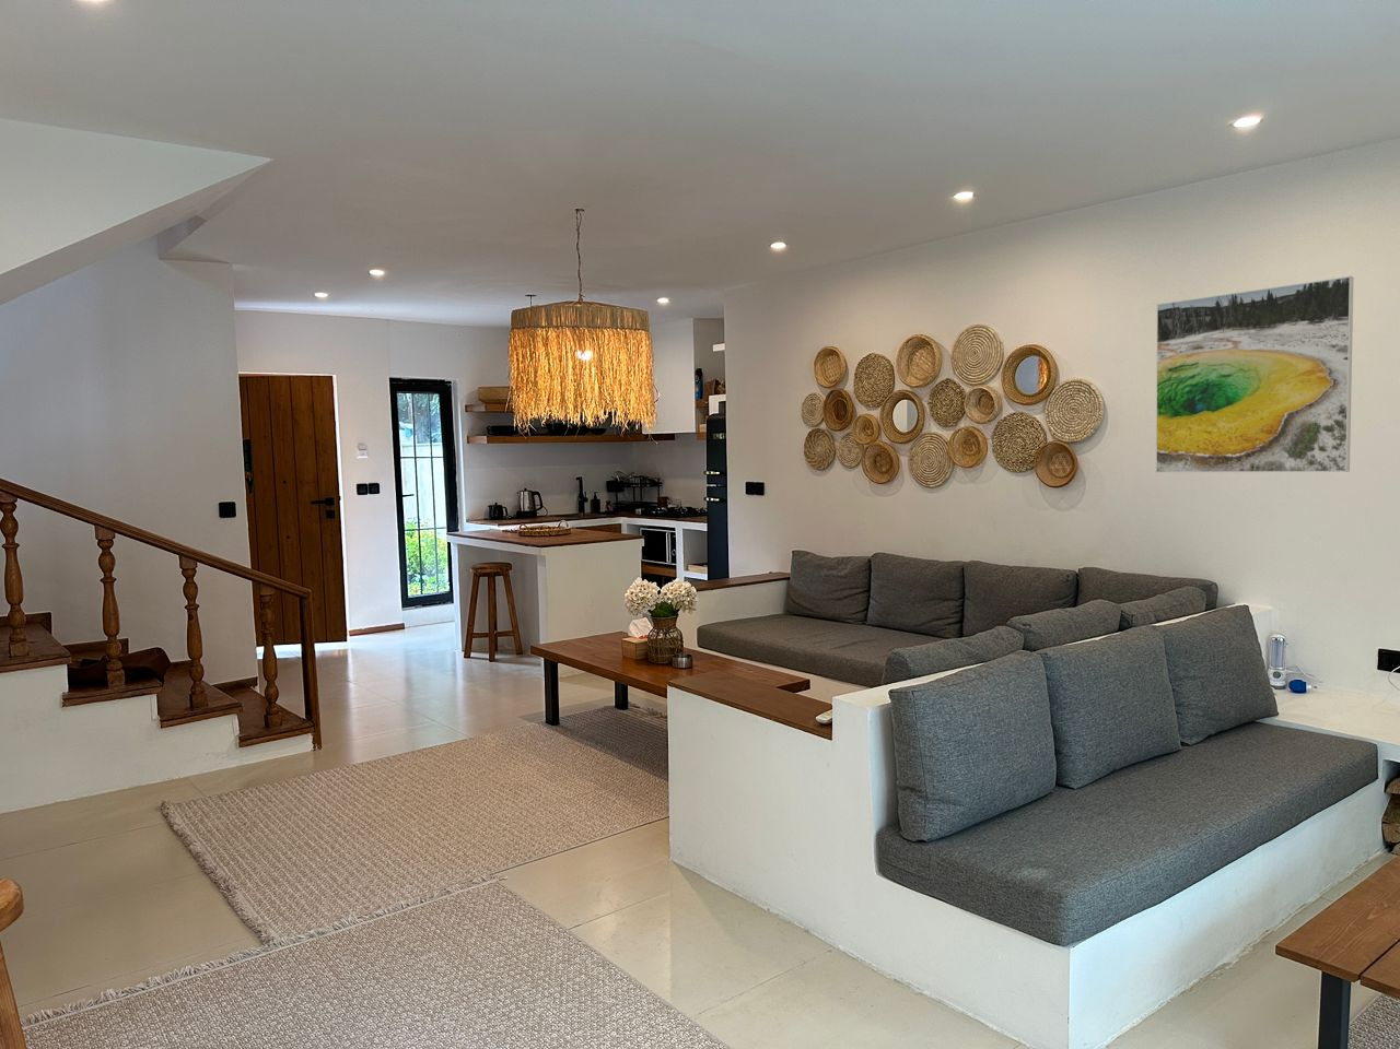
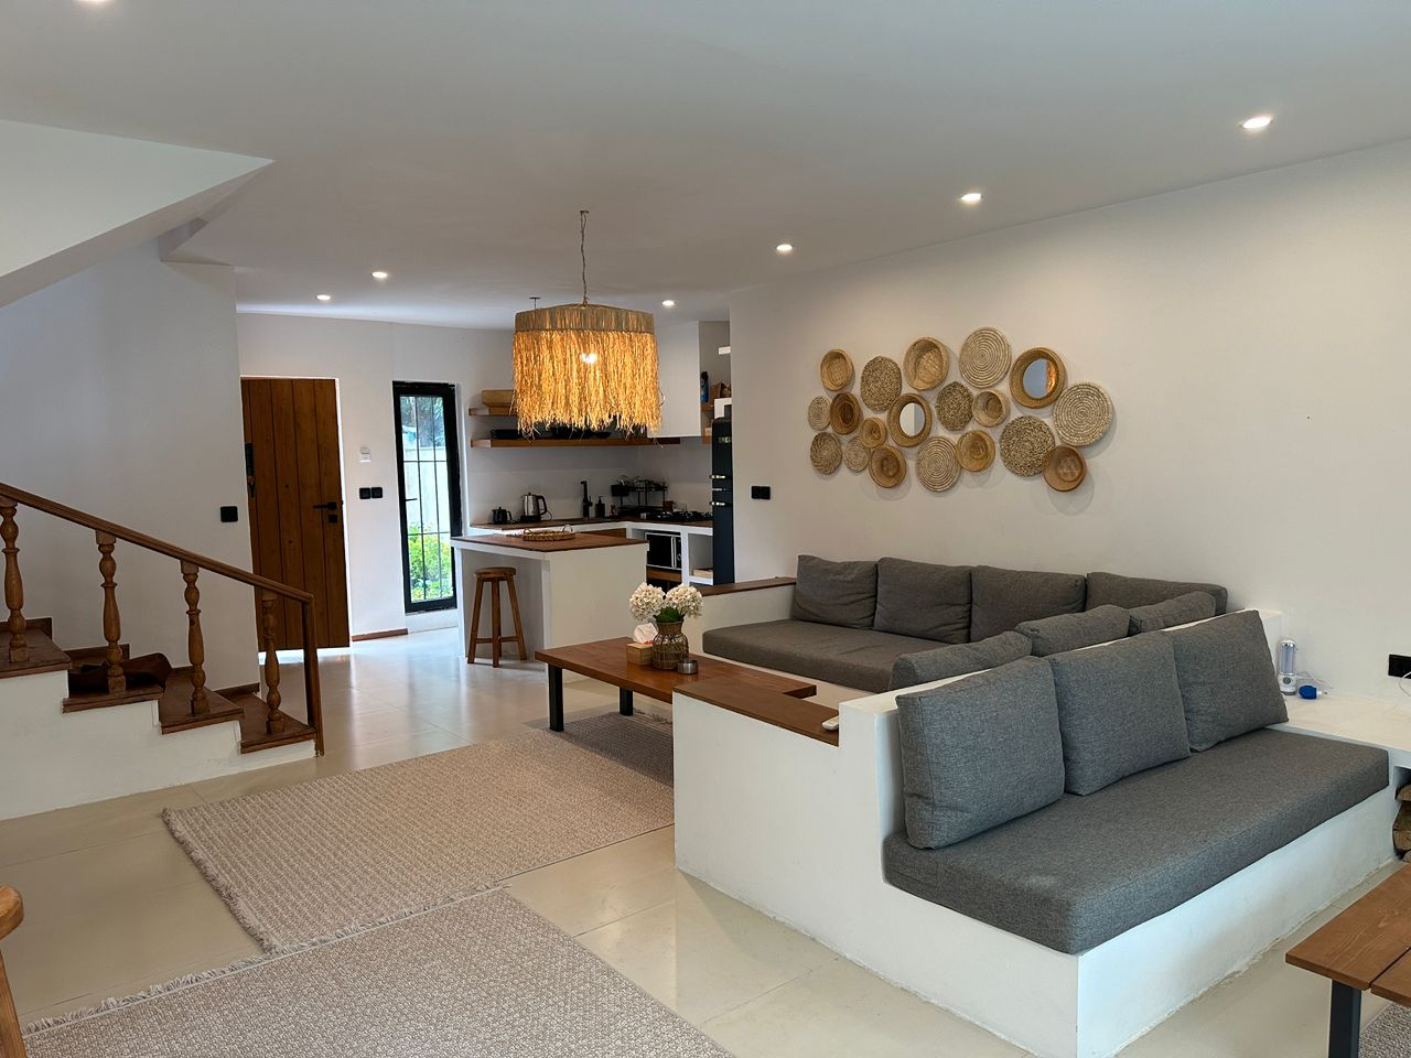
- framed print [1155,275,1354,473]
